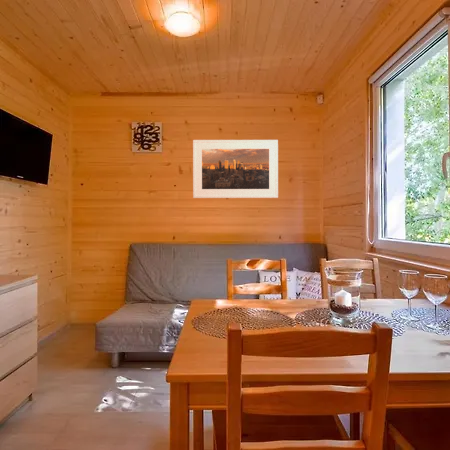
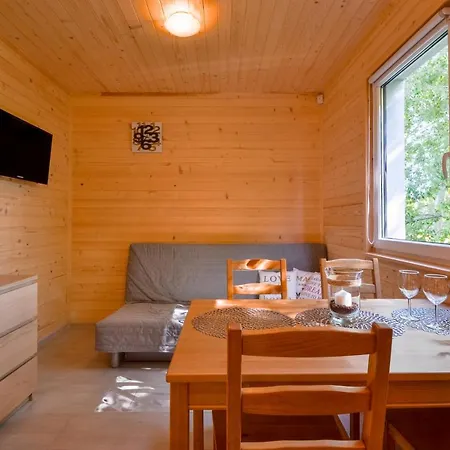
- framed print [192,139,279,199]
